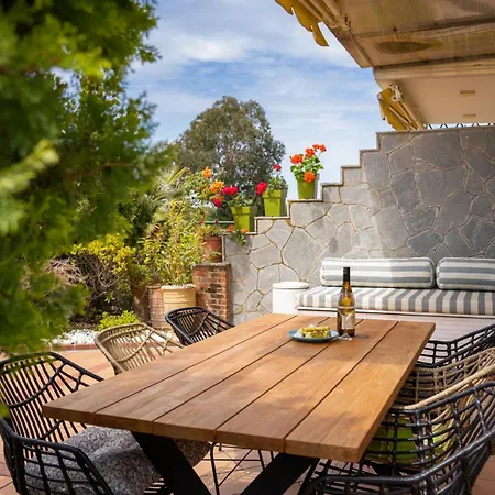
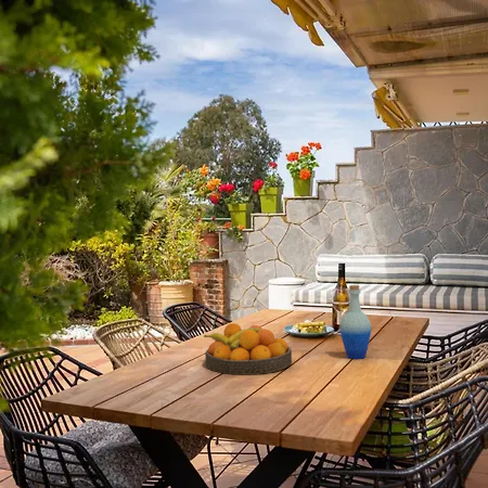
+ fruit bowl [203,322,293,375]
+ bottle [338,284,372,360]
